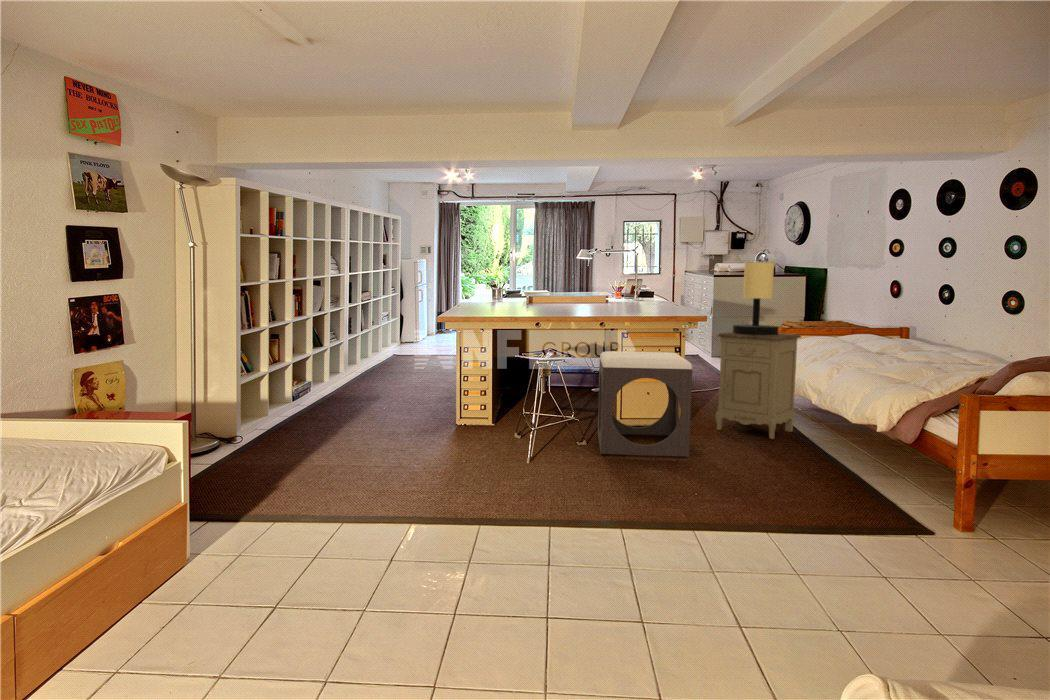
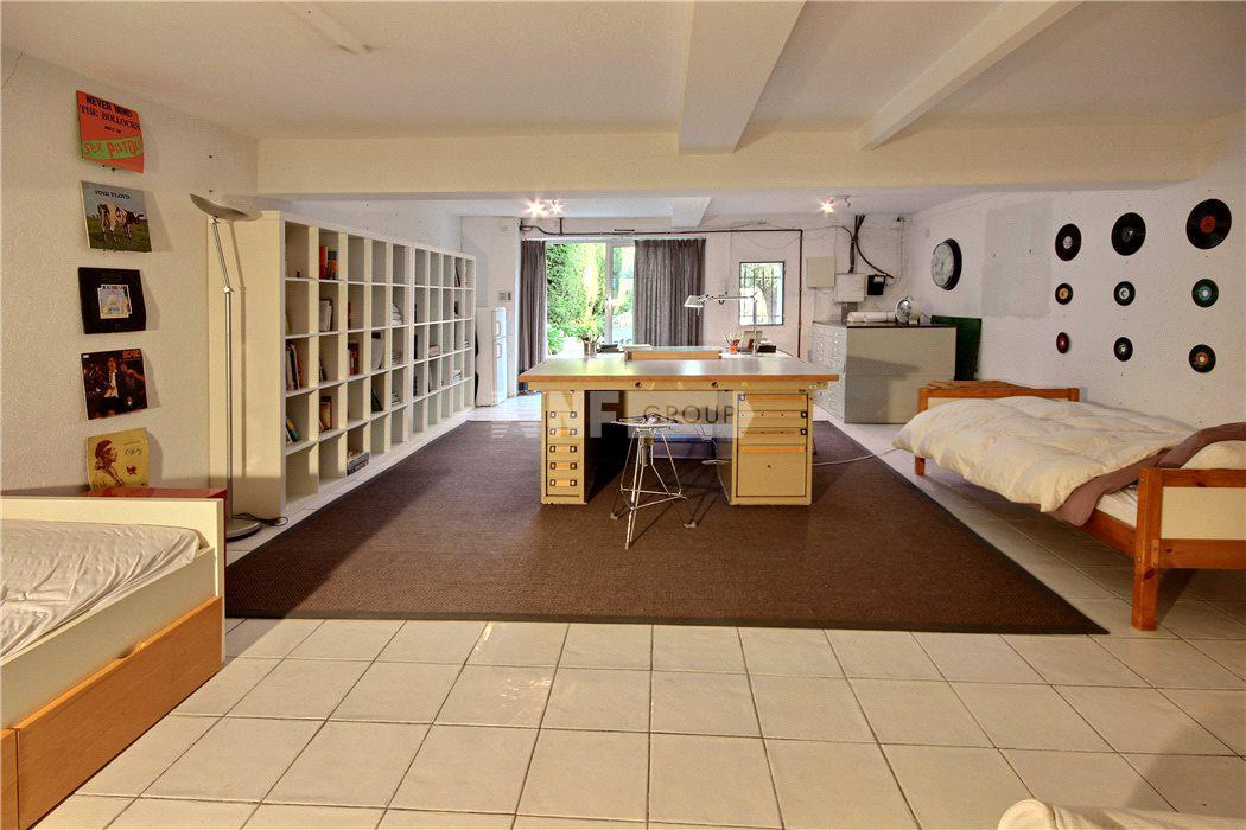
- footstool [597,350,693,458]
- table lamp [732,261,780,335]
- nightstand [714,331,802,440]
